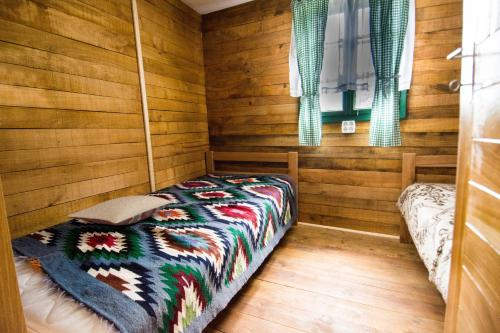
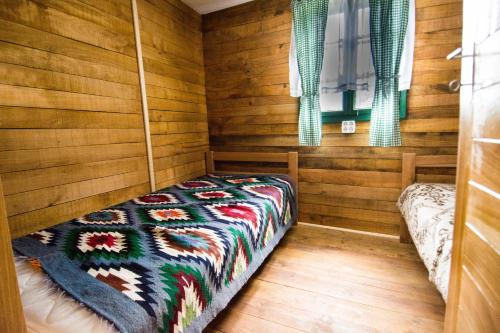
- pillow [66,195,172,226]
